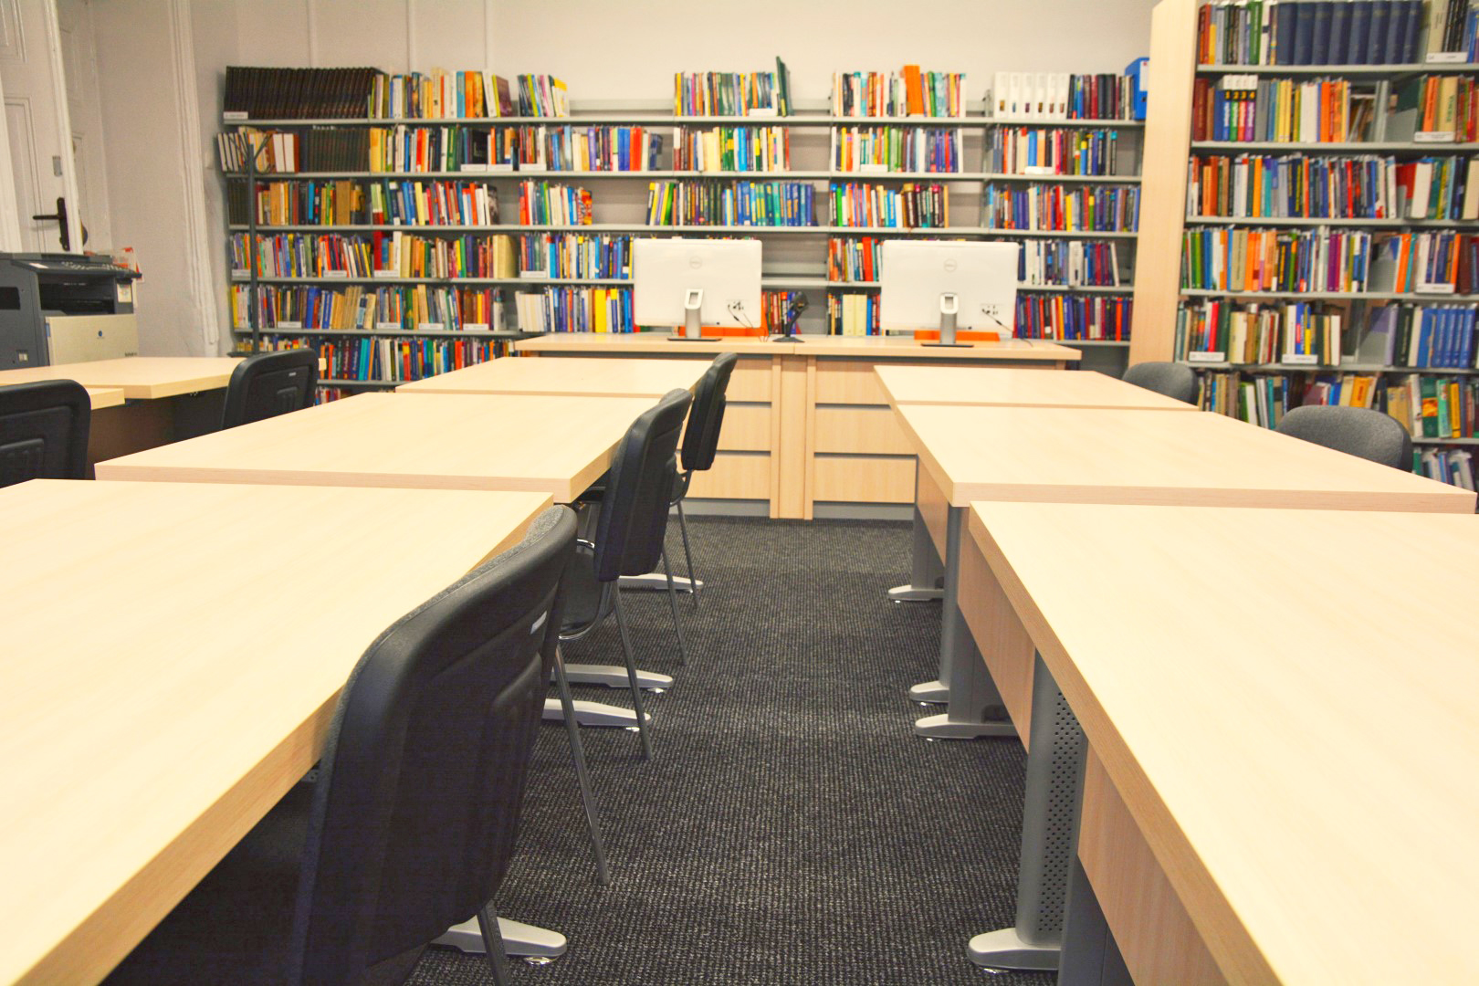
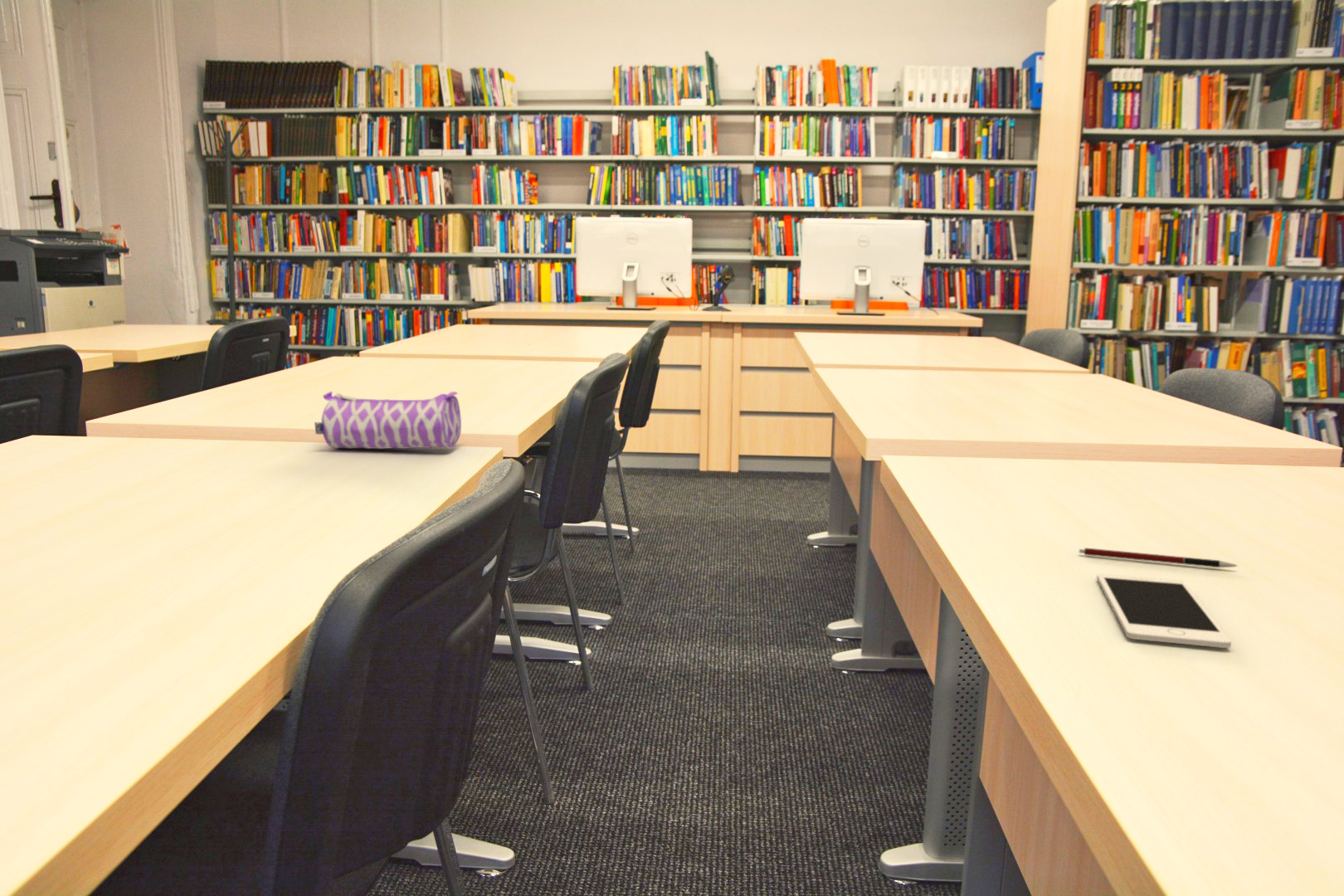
+ cell phone [1096,572,1232,649]
+ pen [1079,547,1238,568]
+ pencil case [314,391,462,450]
